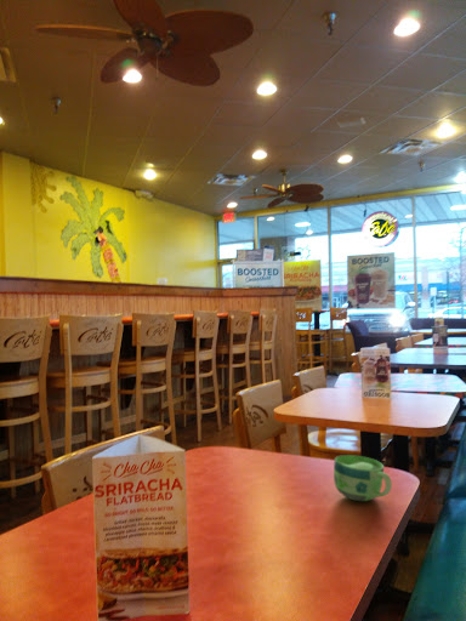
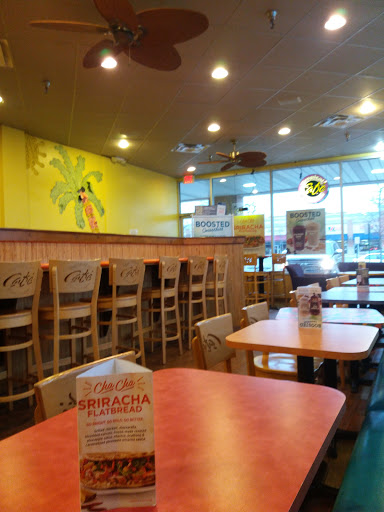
- cup [333,454,393,502]
